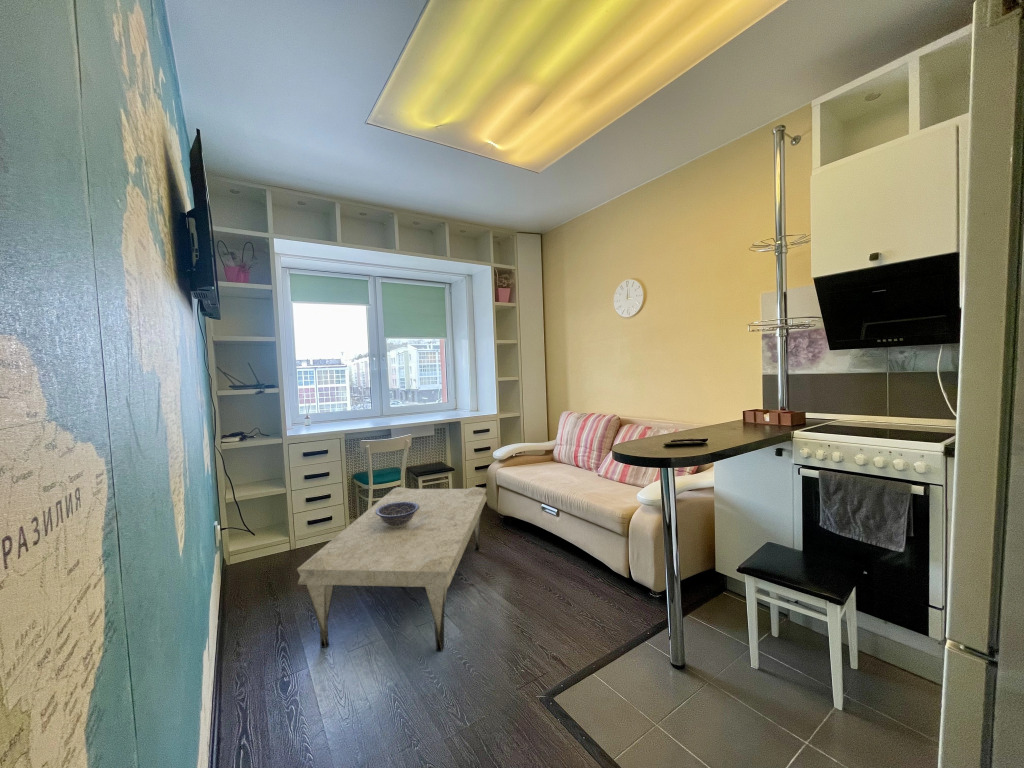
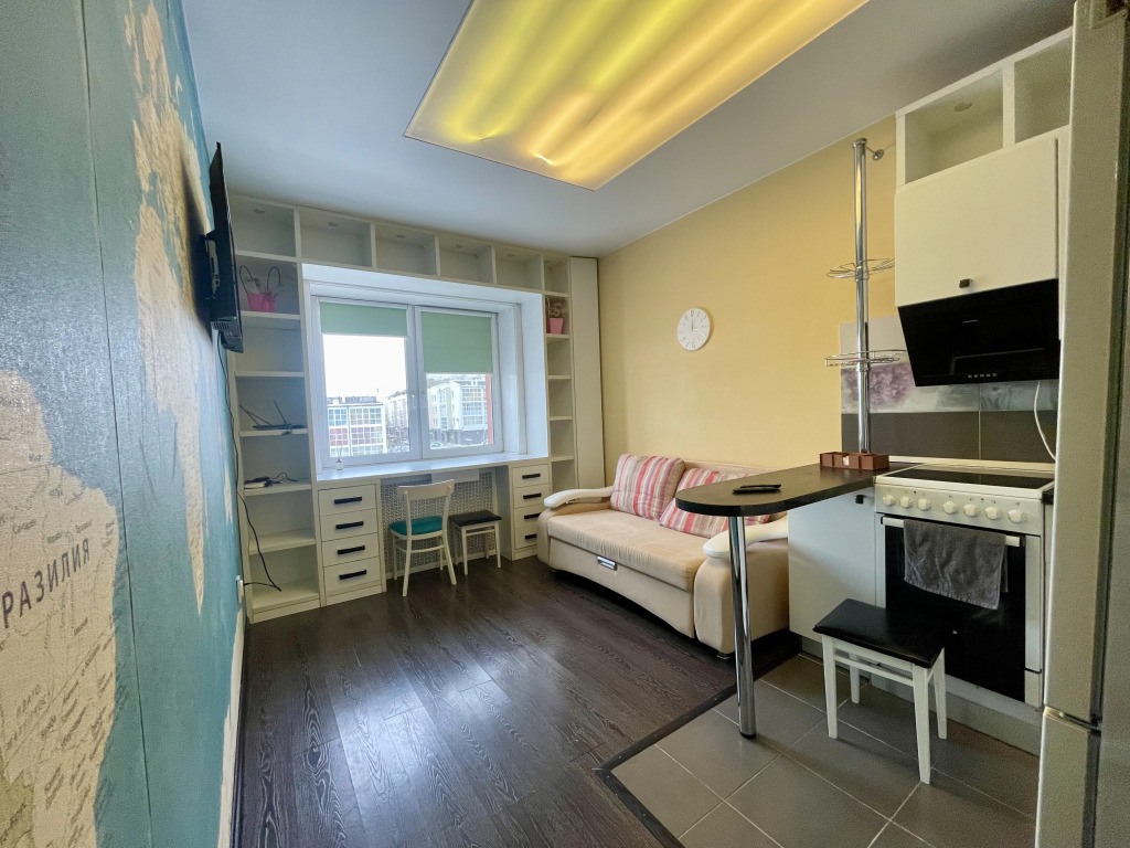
- decorative bowl [375,501,419,528]
- coffee table [296,486,488,652]
